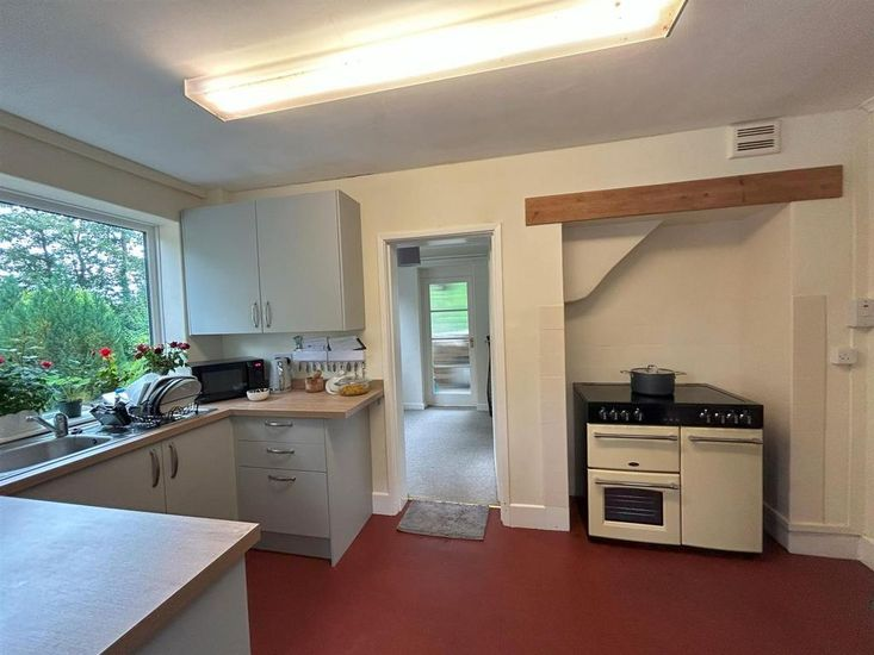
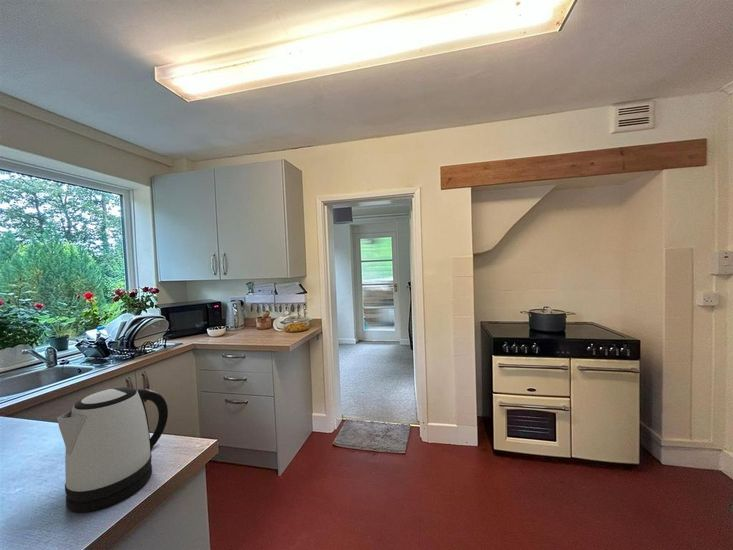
+ kettle [56,386,169,513]
